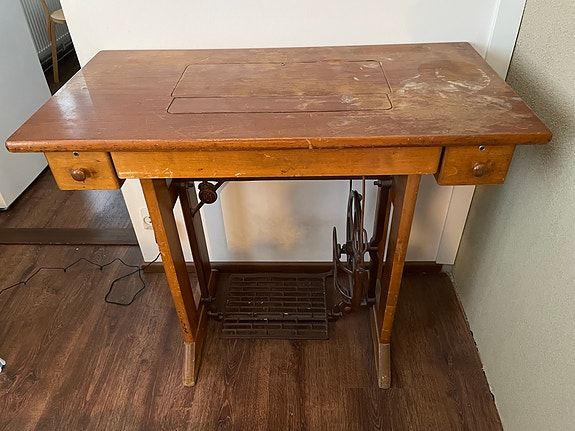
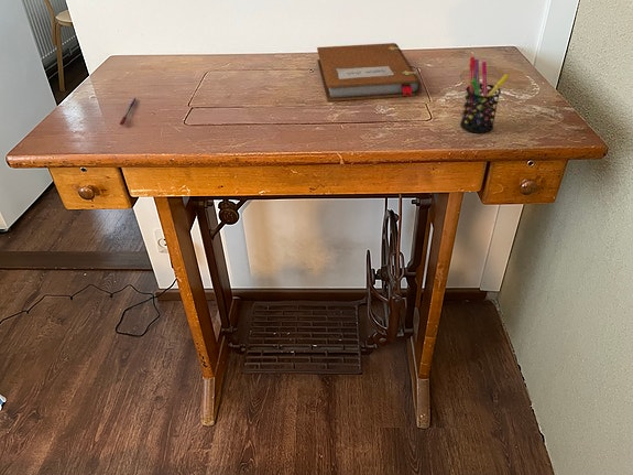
+ pen [118,97,138,127]
+ pen holder [459,56,510,134]
+ notebook [316,42,423,102]
